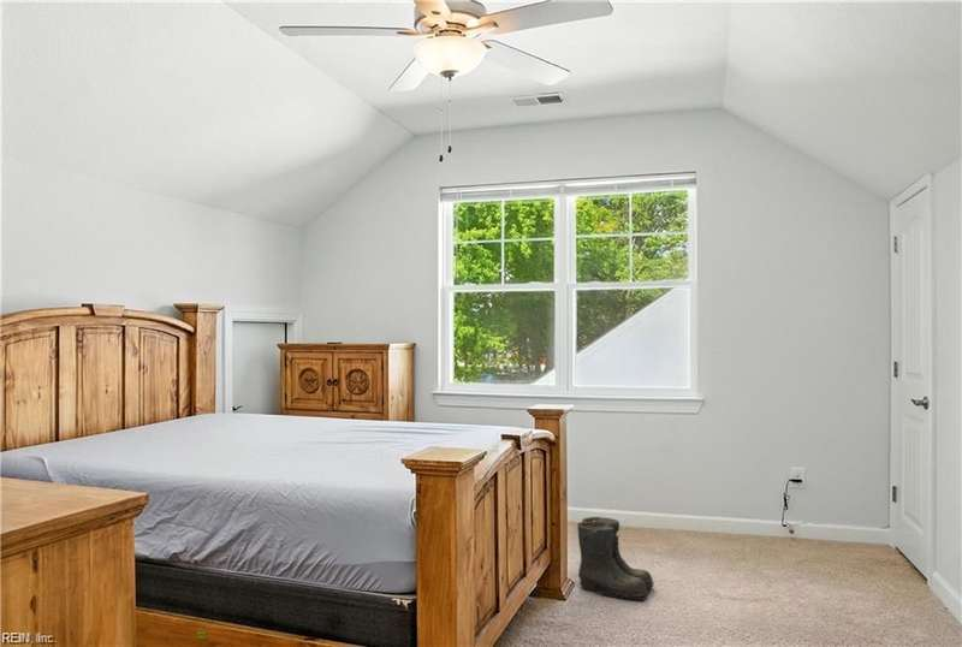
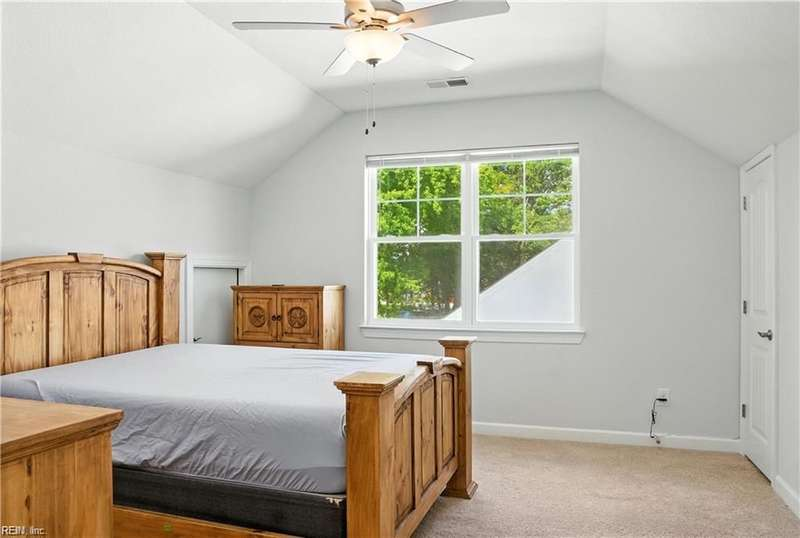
- boots [576,516,655,603]
